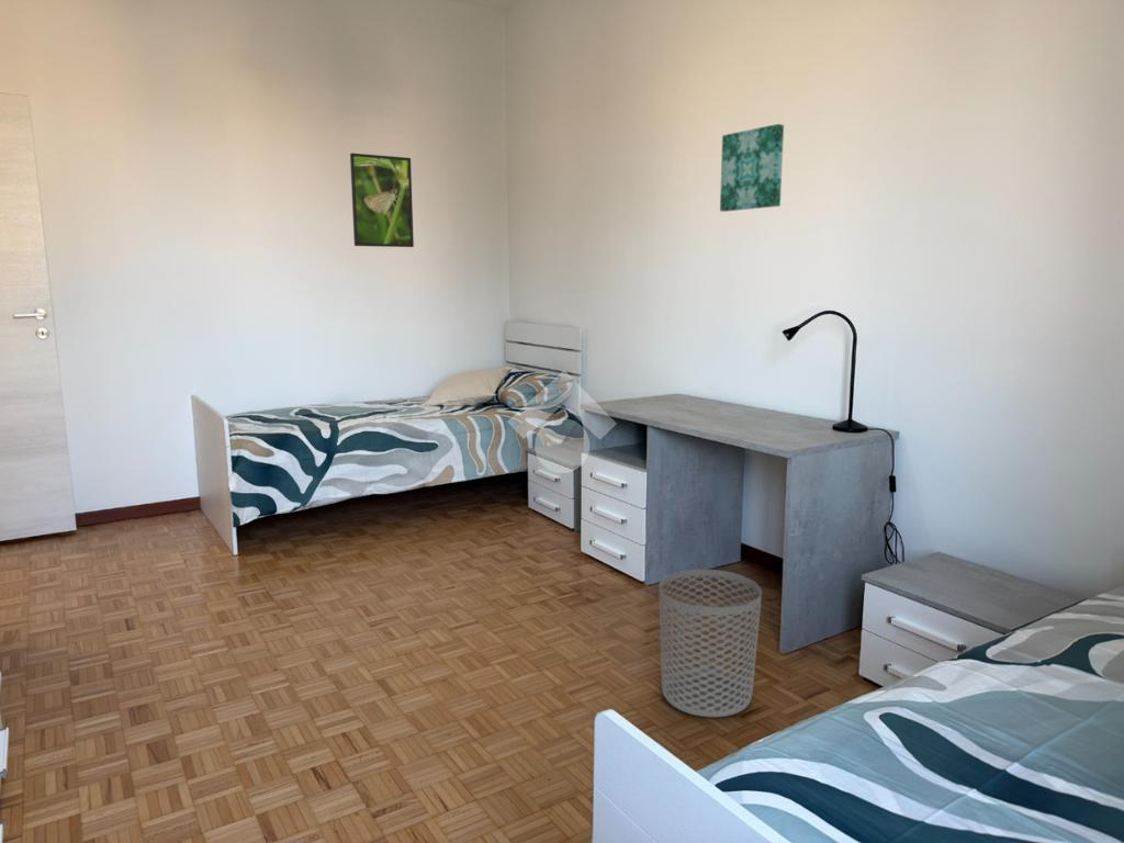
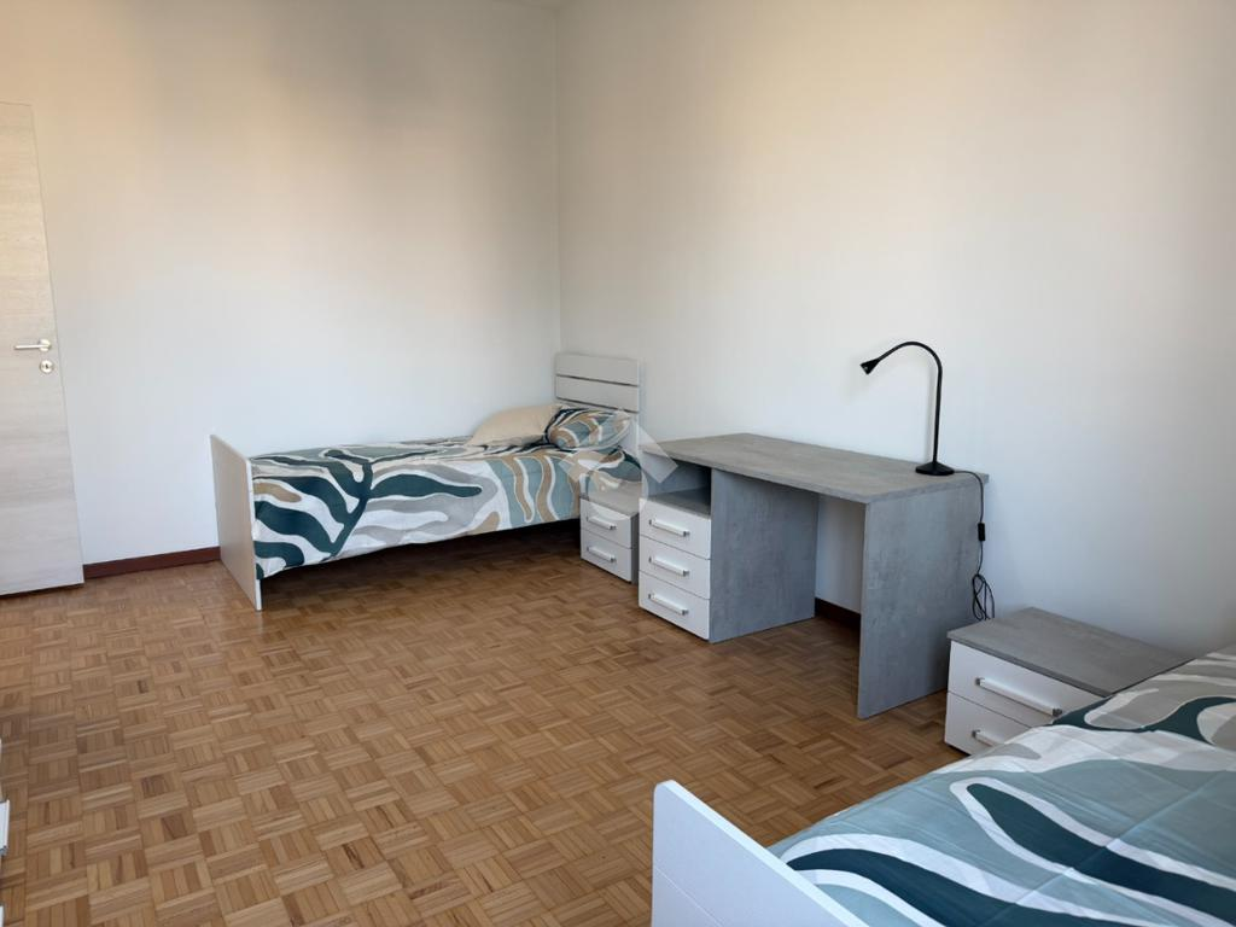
- waste bin [659,569,763,718]
- wall art [719,123,785,213]
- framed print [349,153,415,248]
